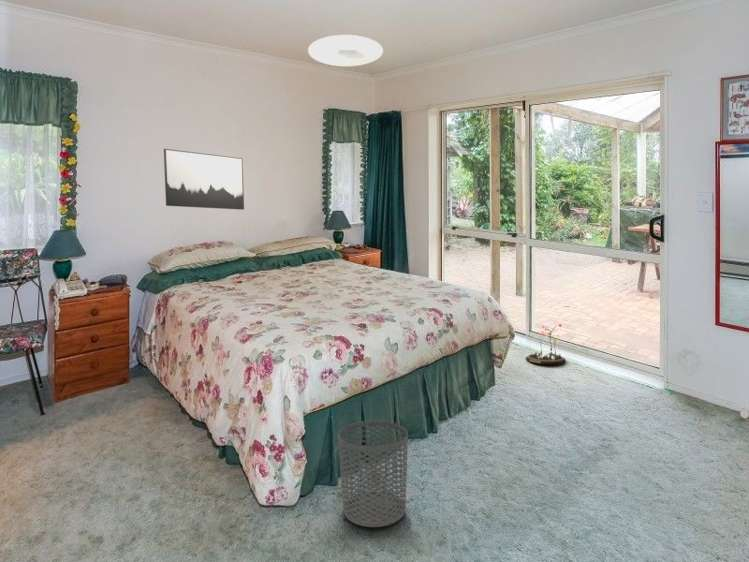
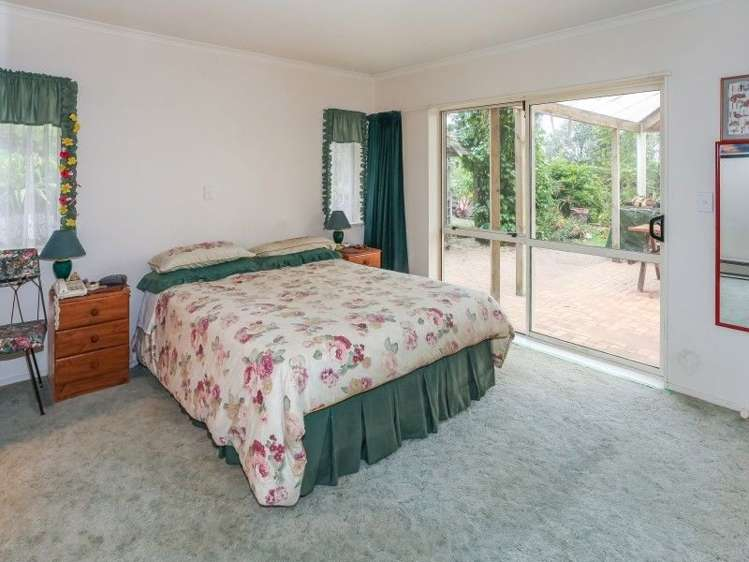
- wall art [163,148,245,211]
- ceiling light [307,34,384,67]
- waste bin [337,420,409,528]
- decorative plant [525,323,567,365]
